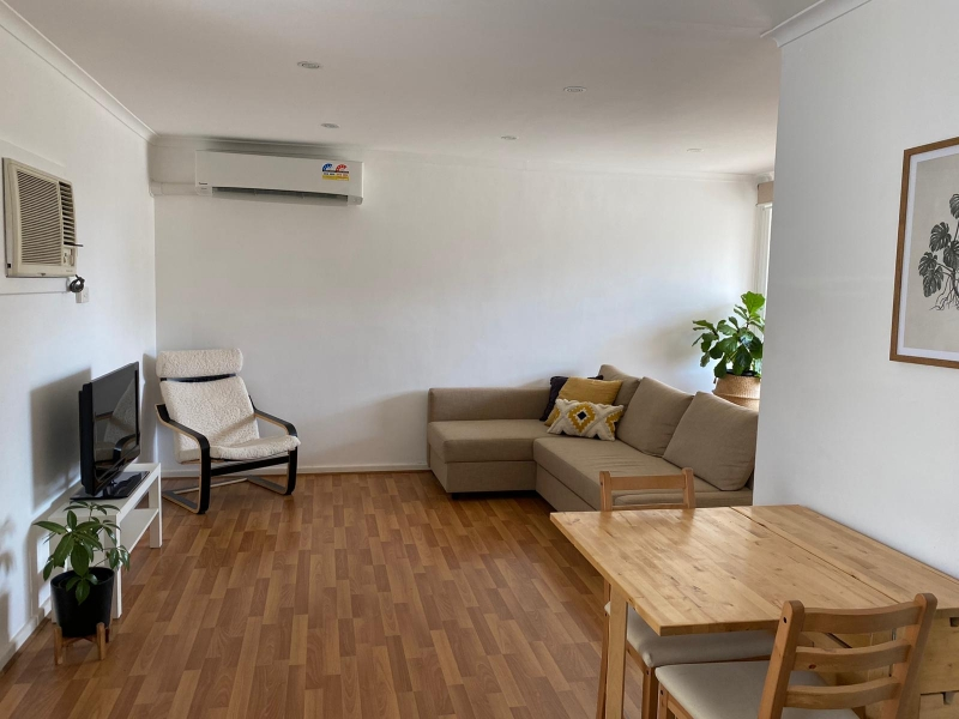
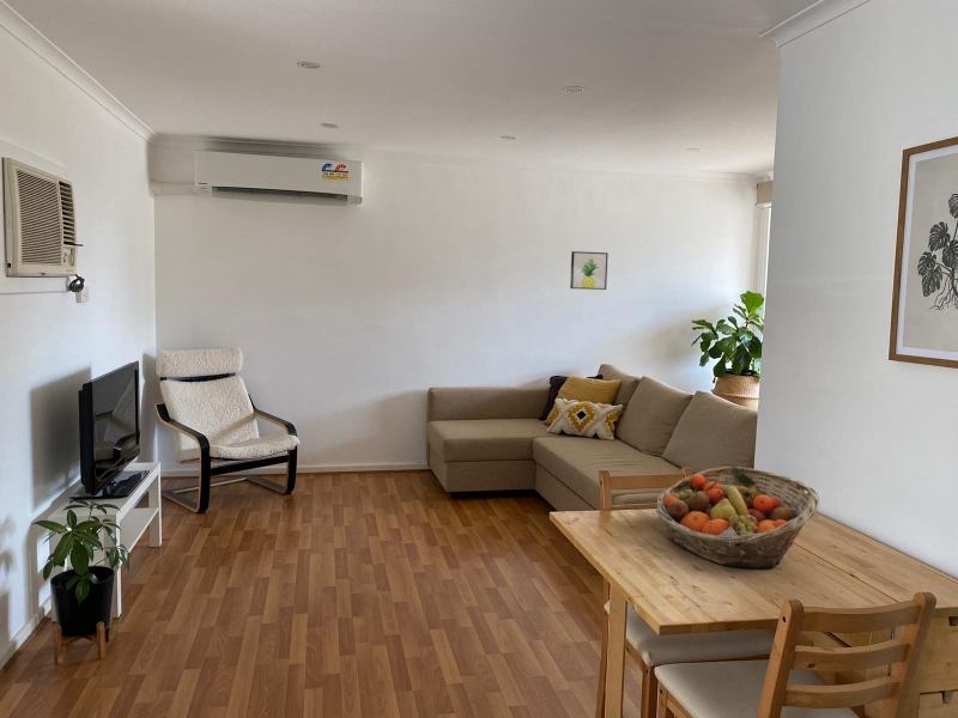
+ wall art [569,250,610,291]
+ fruit basket [655,466,820,570]
